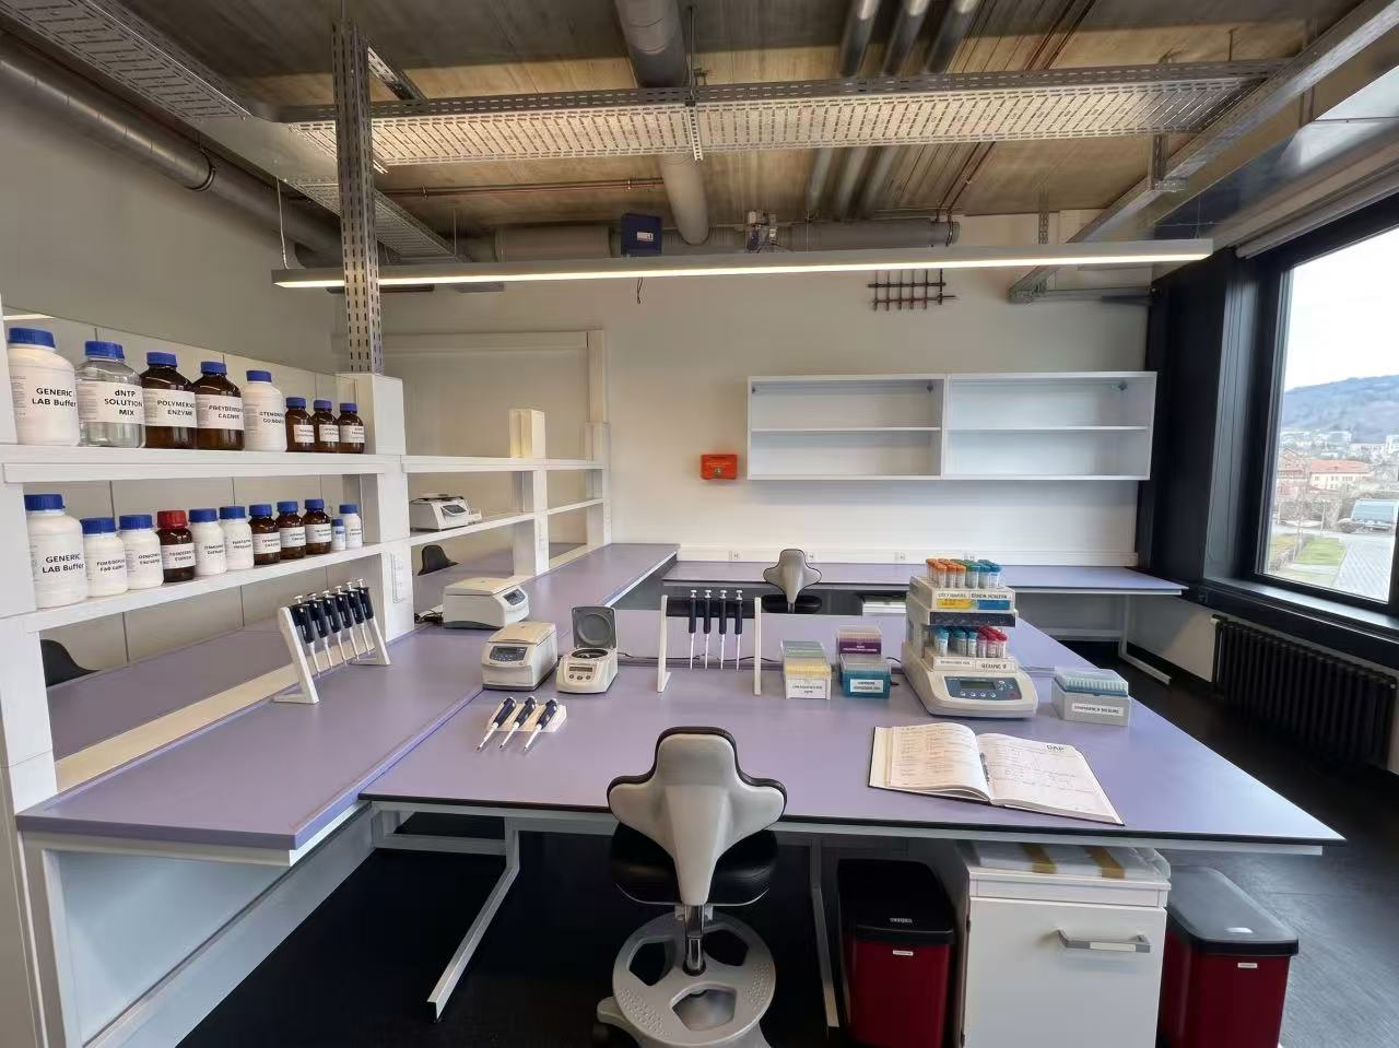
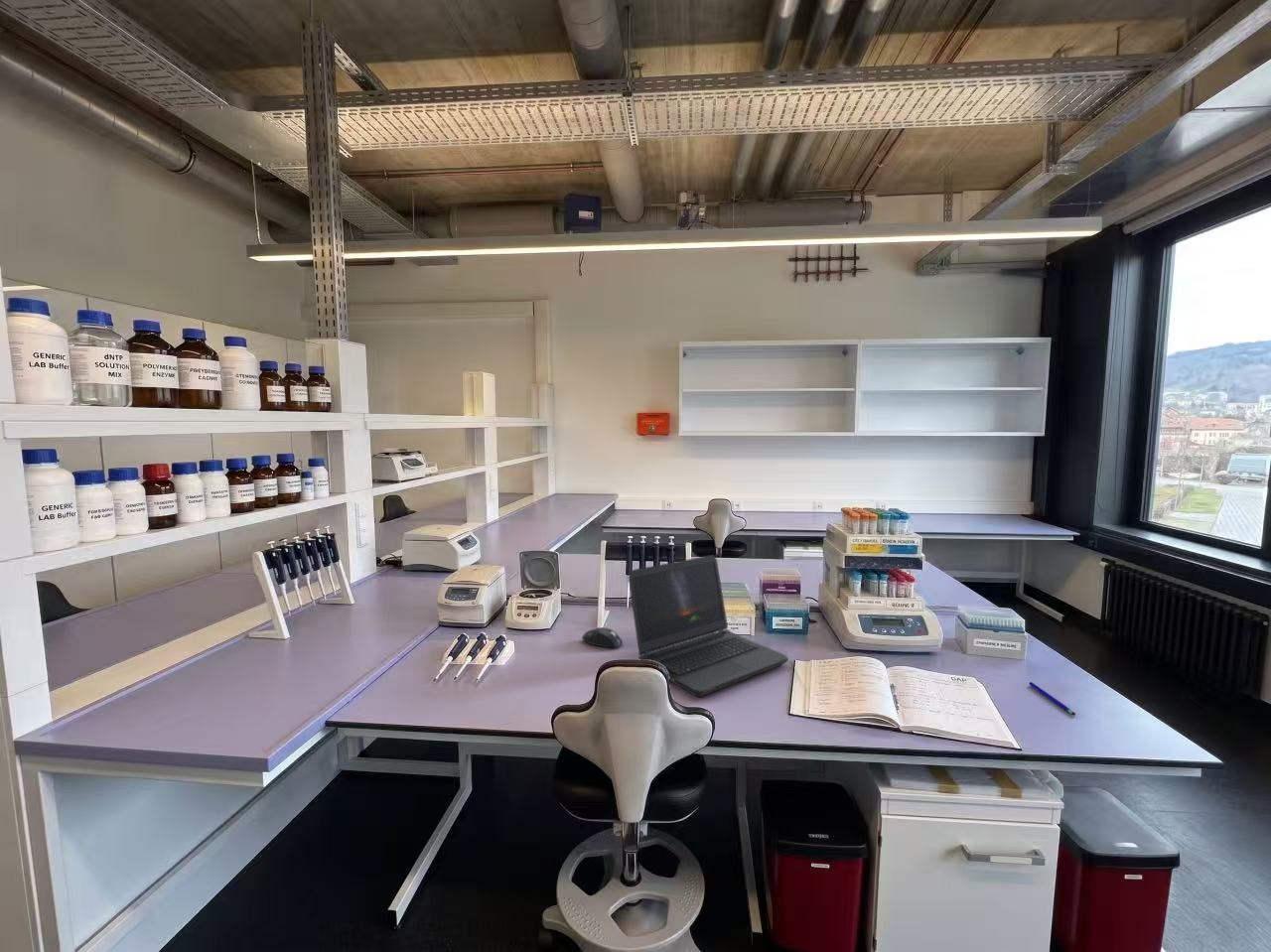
+ laptop computer [628,554,789,698]
+ pen [1028,681,1076,717]
+ mouse [581,626,624,648]
